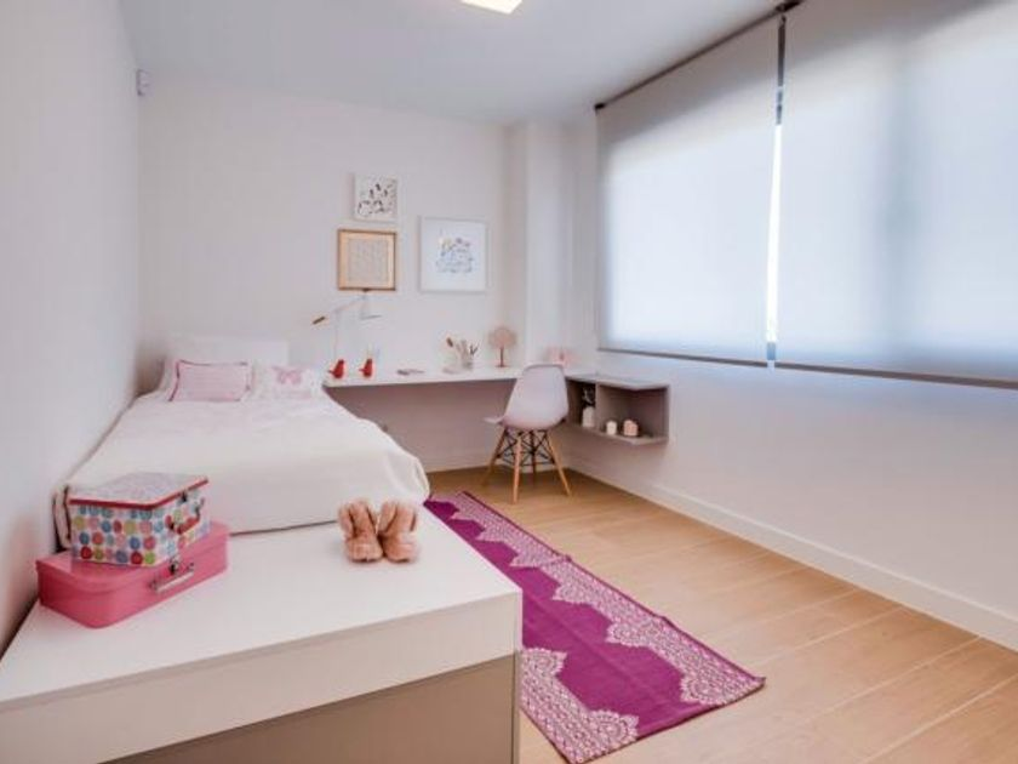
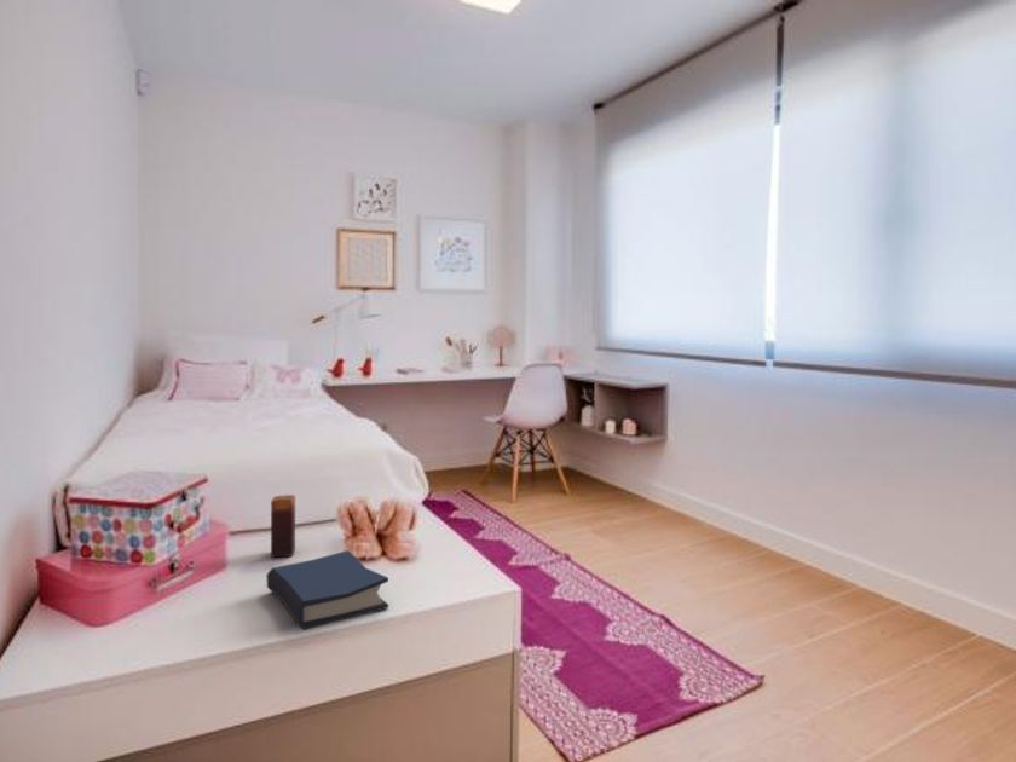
+ candle [270,493,296,558]
+ hardback book [266,549,389,631]
